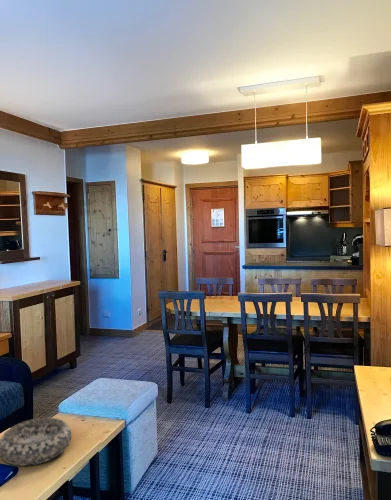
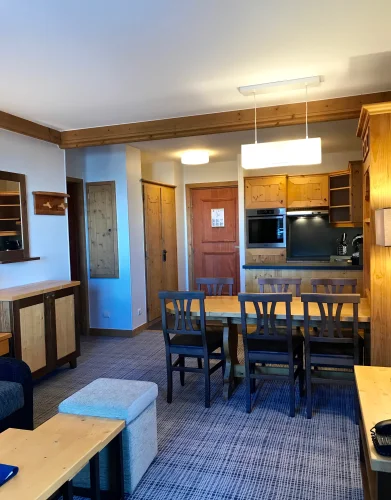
- decorative bowl [0,417,73,467]
